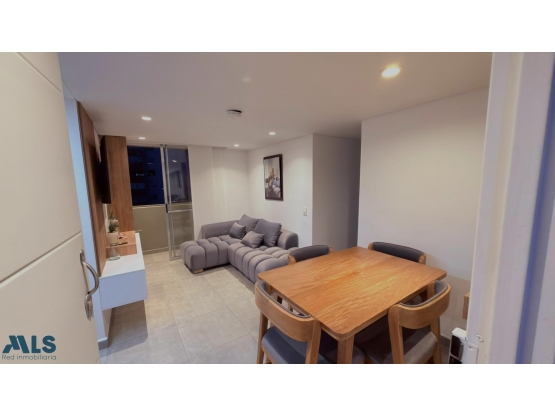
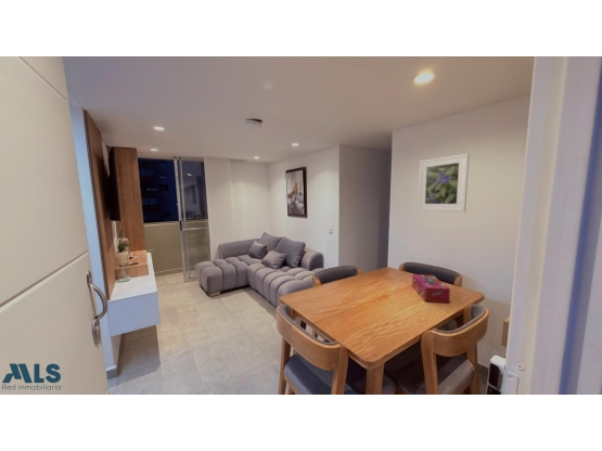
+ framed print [417,152,471,212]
+ tissue box [411,273,451,304]
